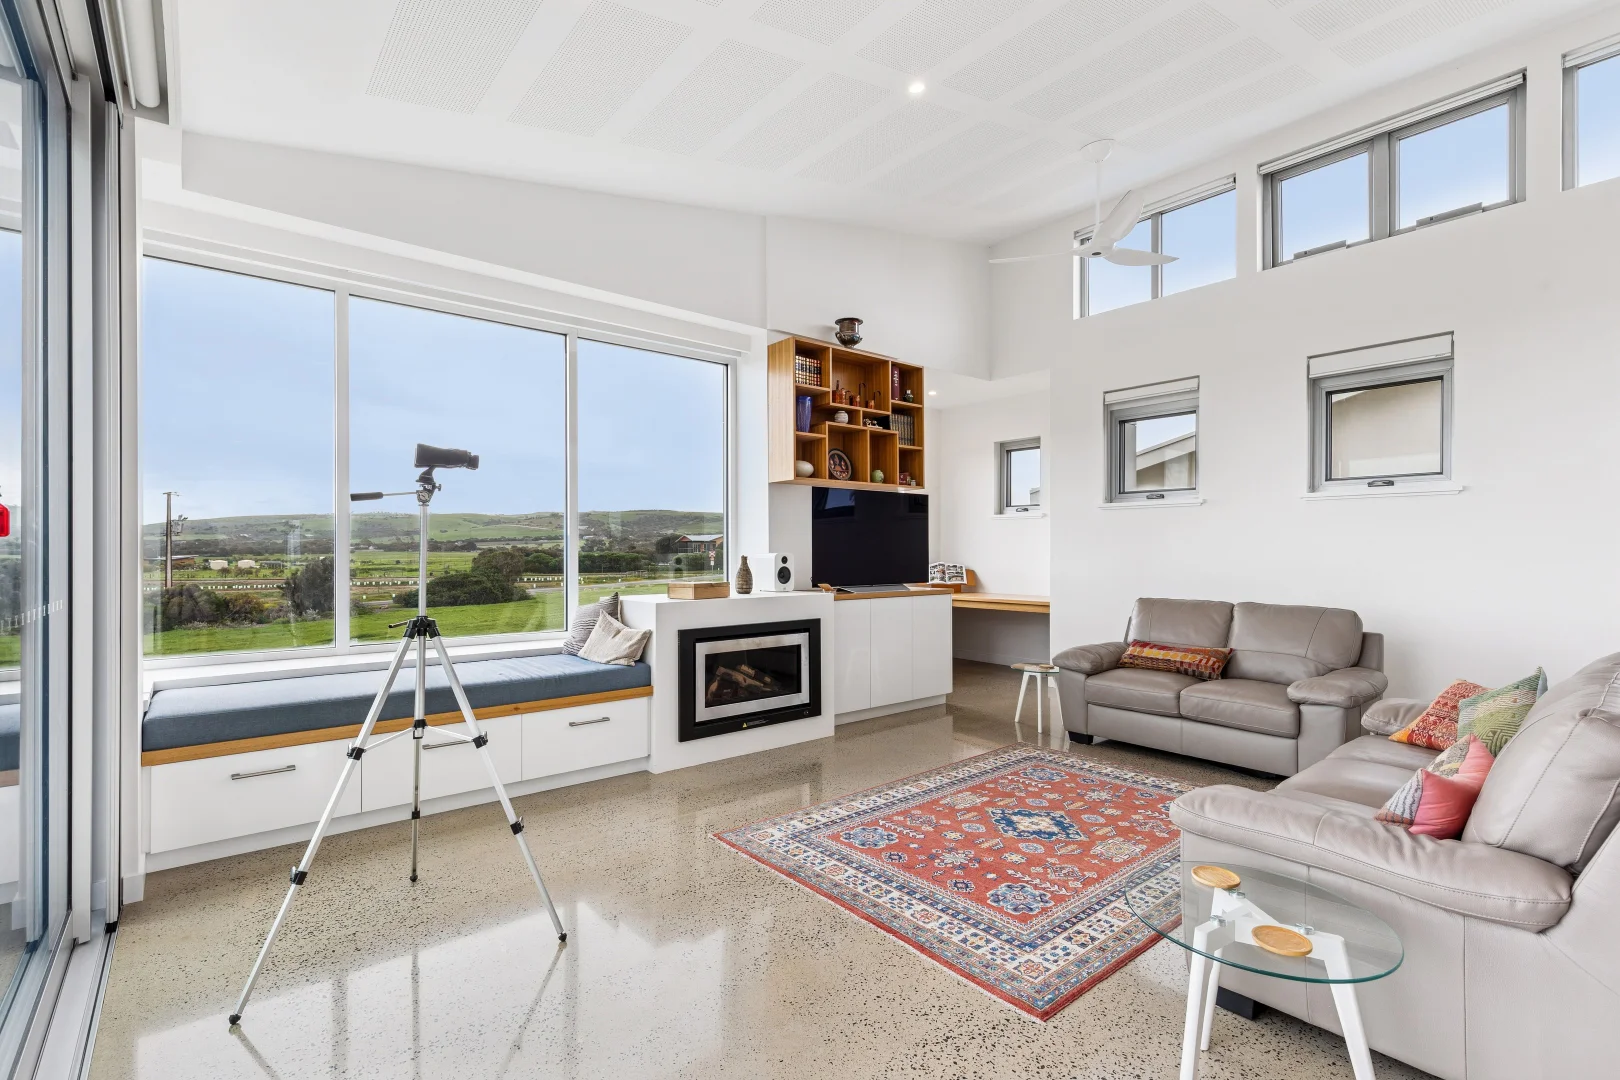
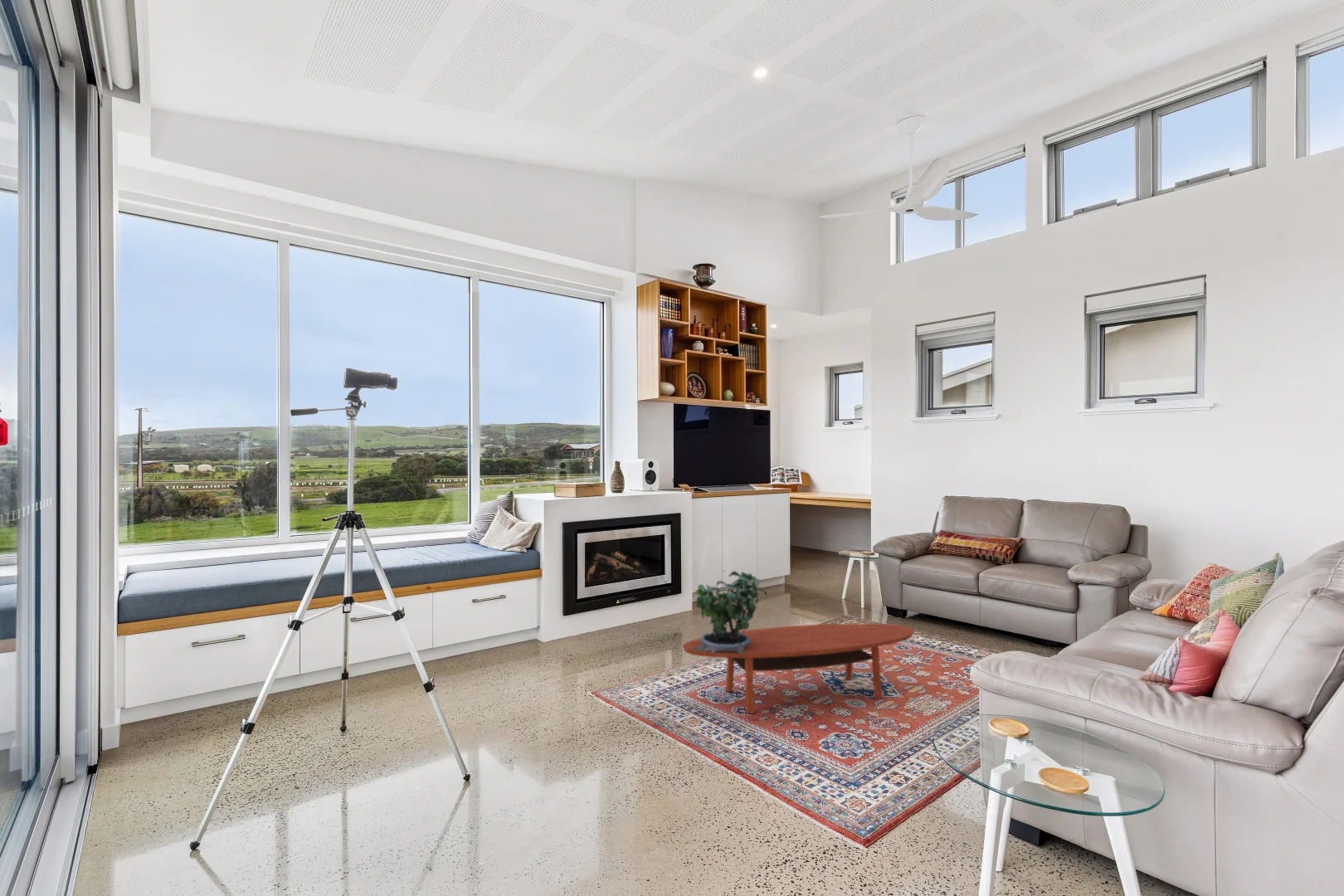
+ coffee table [682,623,915,714]
+ potted plant [692,568,768,655]
